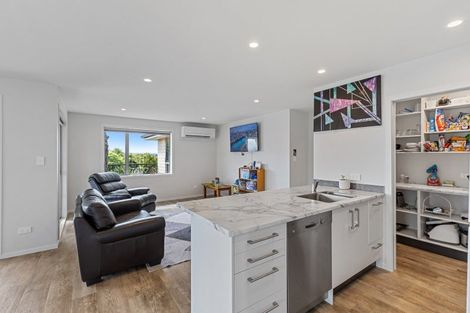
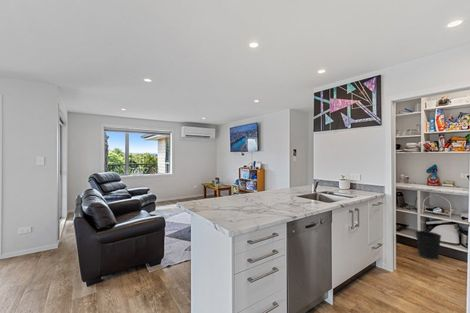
+ wastebasket [415,230,442,260]
